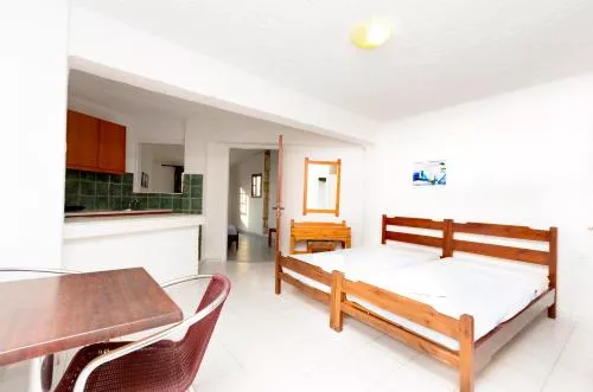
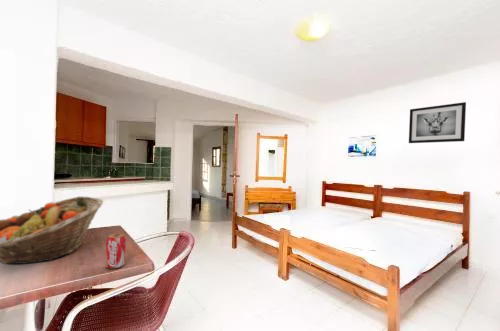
+ wall art [408,101,467,144]
+ fruit basket [0,195,104,265]
+ beverage can [105,232,127,270]
